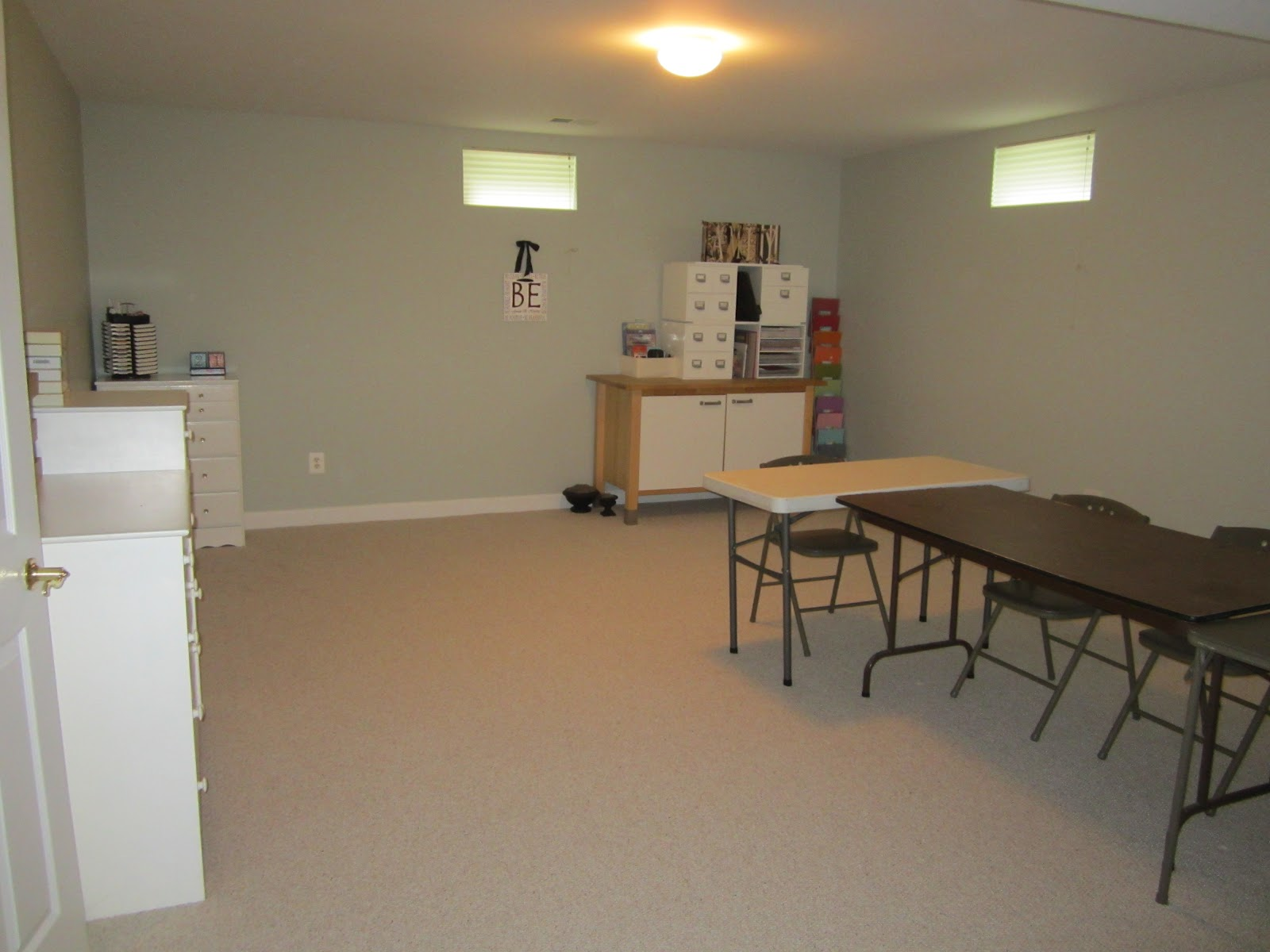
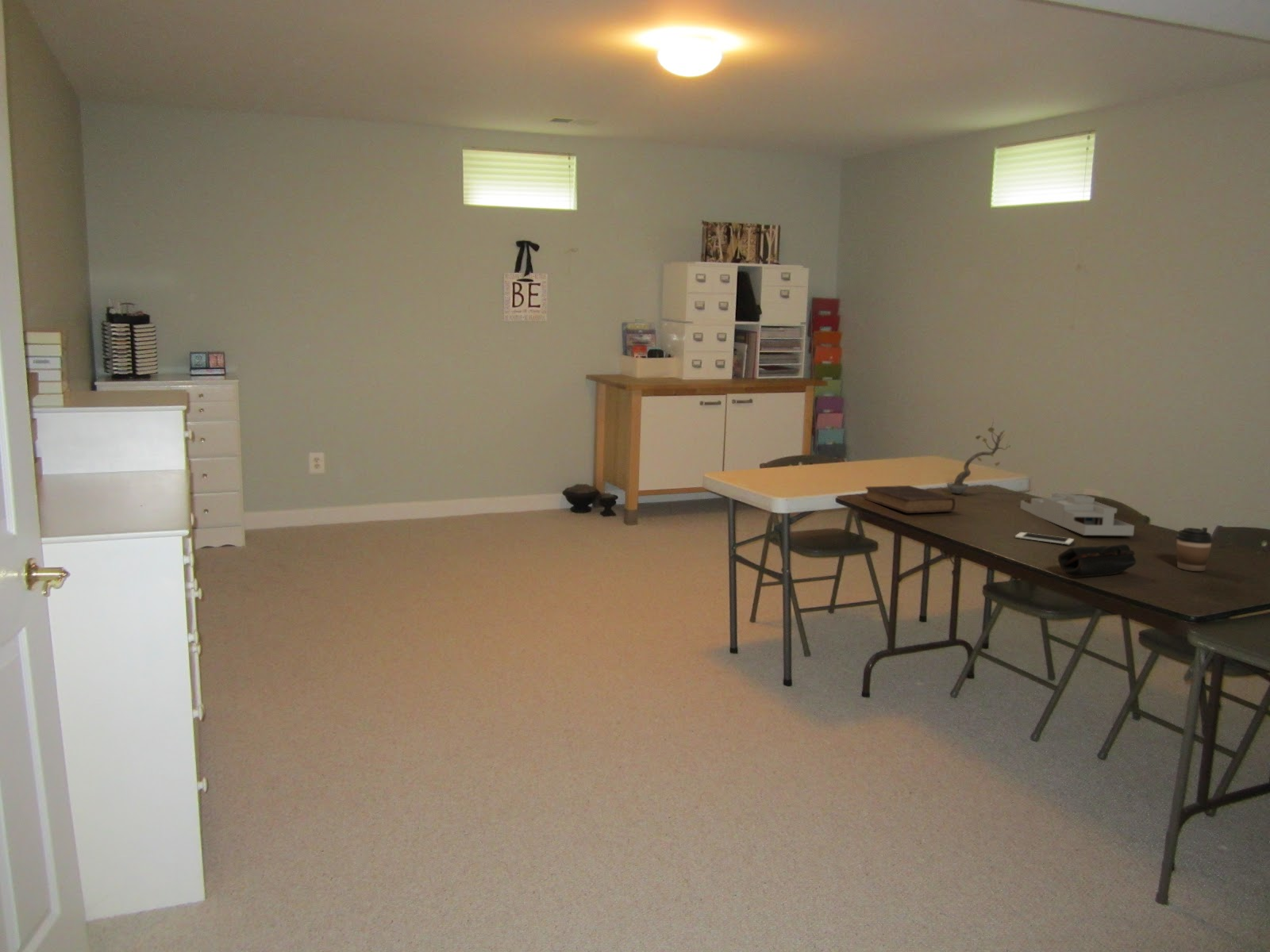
+ coffee cup [1176,527,1214,572]
+ pencil case [1057,543,1137,578]
+ cell phone [1014,532,1075,546]
+ book [864,485,956,514]
+ desk organizer [1019,493,1135,536]
+ plant [946,419,1011,494]
